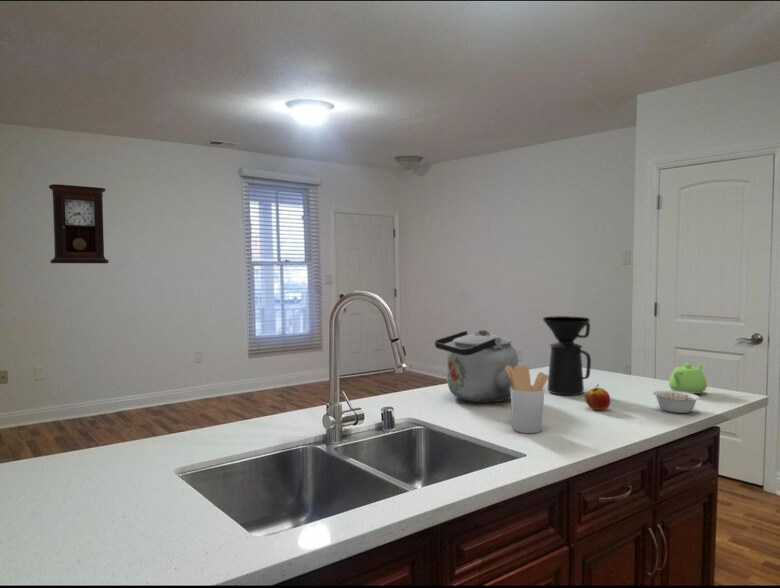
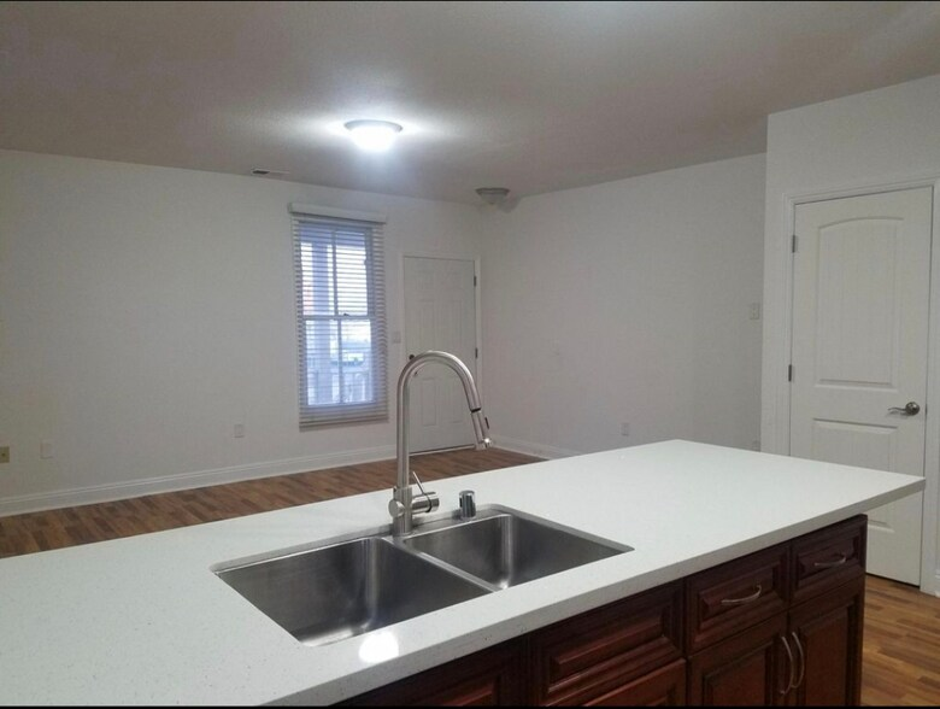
- teapot [668,362,708,395]
- apple [584,383,611,411]
- coffee maker [542,315,592,396]
- pendulum clock [48,183,110,264]
- legume [652,389,701,414]
- kettle [434,329,519,403]
- utensil holder [505,364,549,434]
